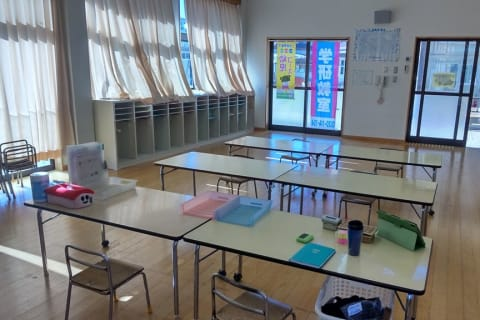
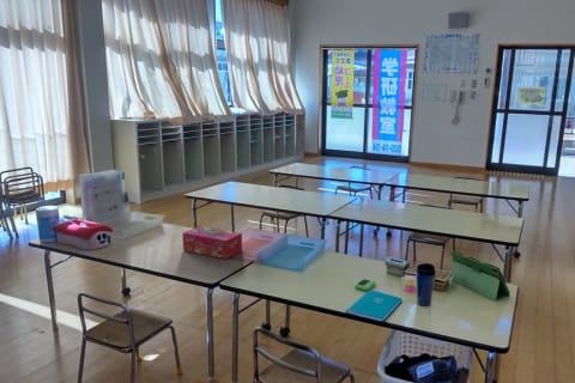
+ tissue box [181,225,243,260]
